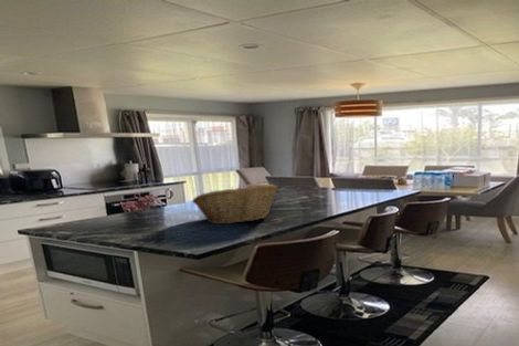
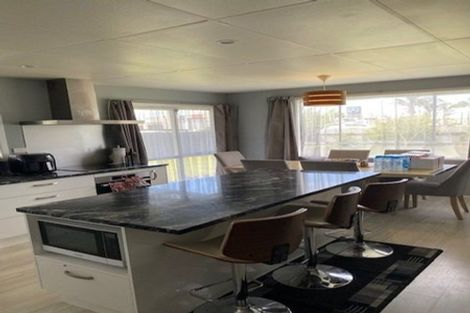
- fruit basket [191,184,278,224]
